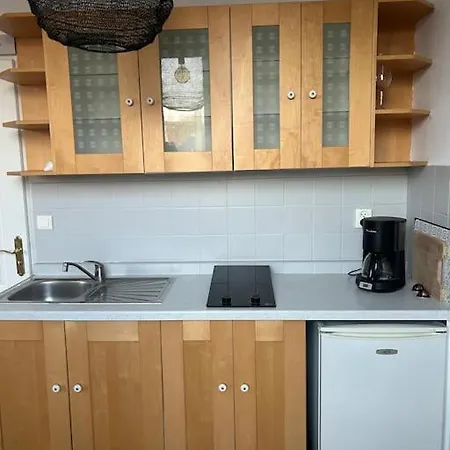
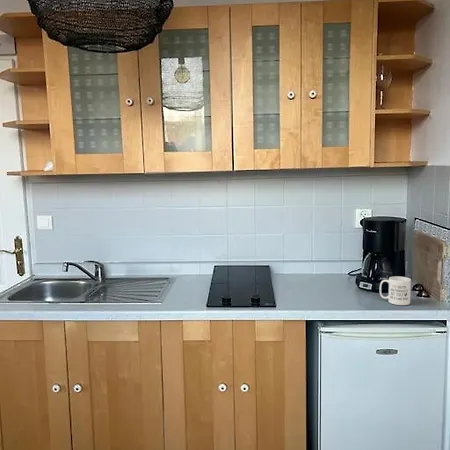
+ mug [379,275,412,306]
